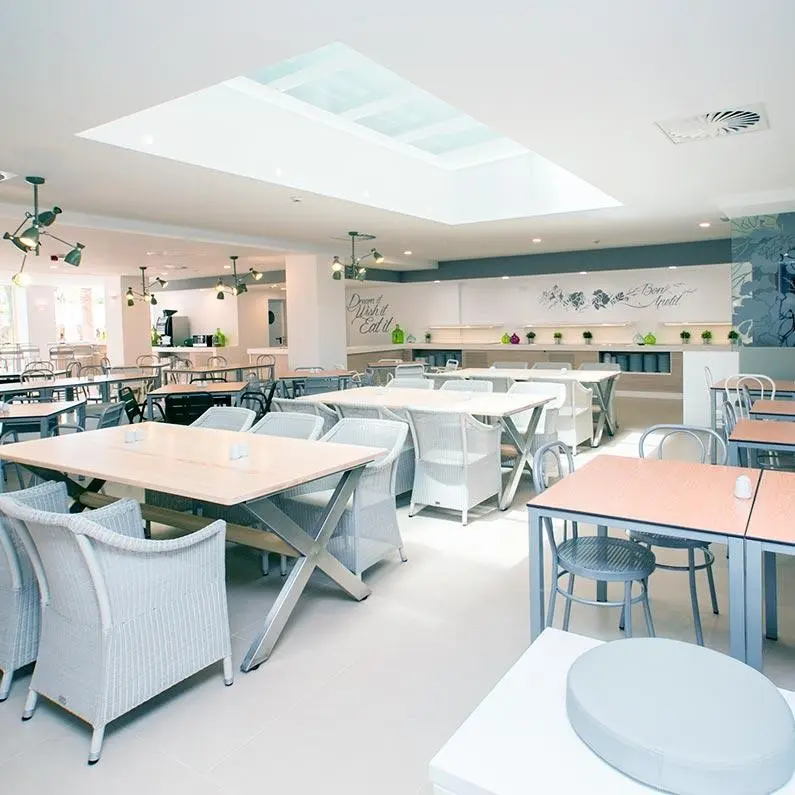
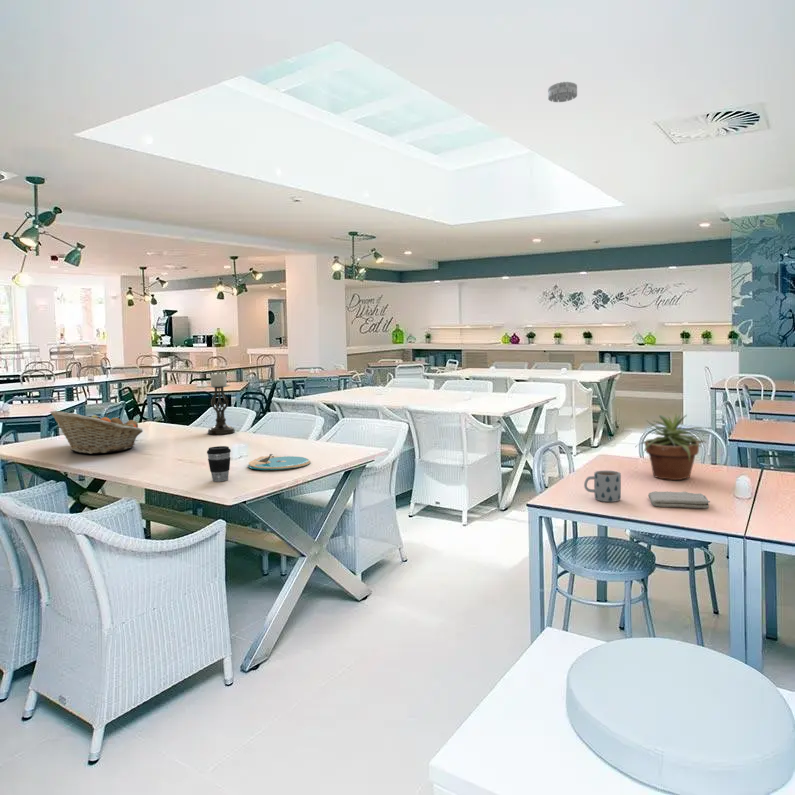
+ mug [583,470,622,503]
+ coffee cup [206,445,232,482]
+ candle holder [206,371,236,435]
+ smoke detector [547,81,578,103]
+ washcloth [647,490,711,509]
+ plate [247,453,311,471]
+ fruit basket [49,410,144,455]
+ potted plant [636,413,708,481]
